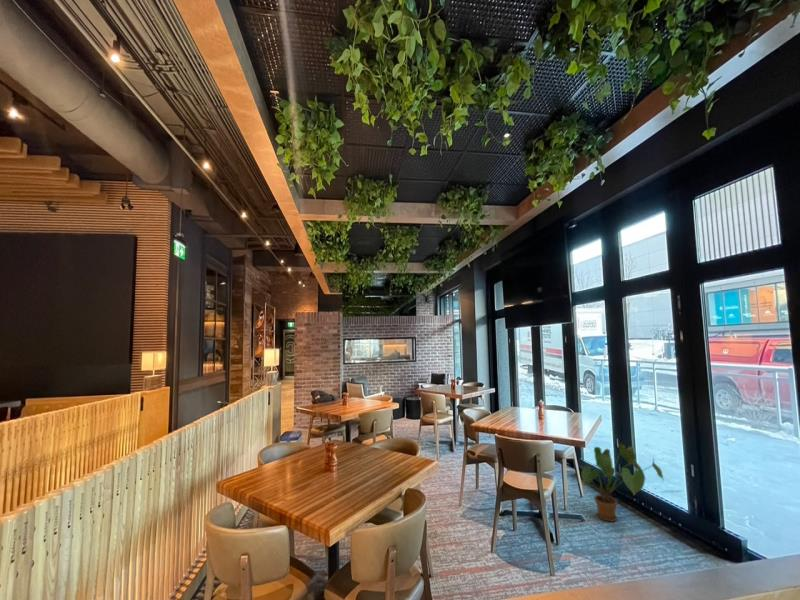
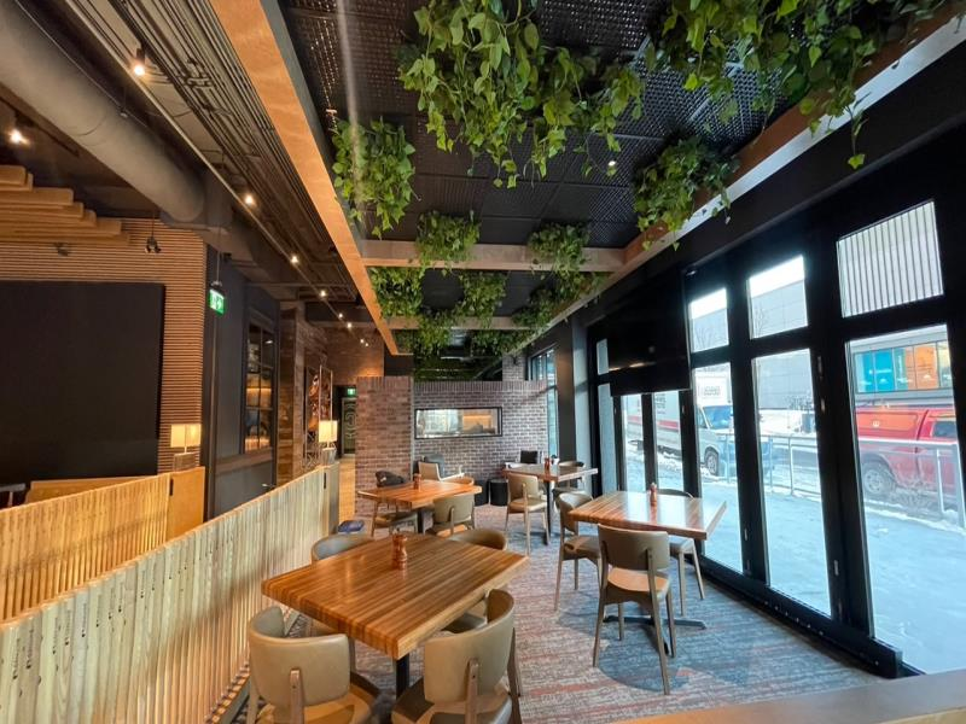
- house plant [570,443,664,523]
